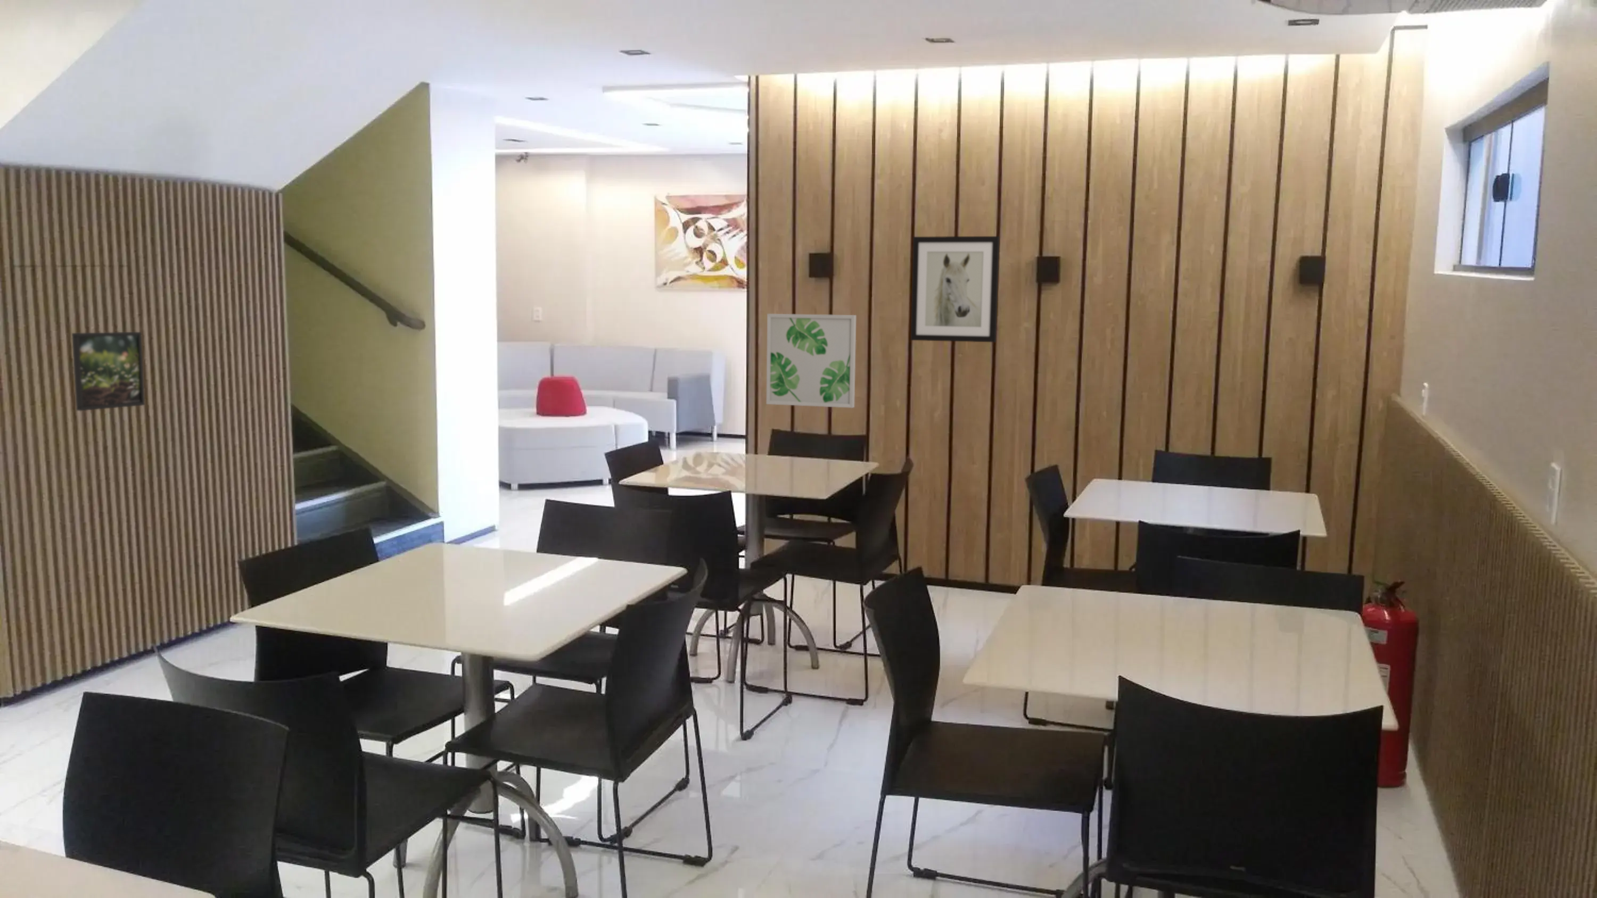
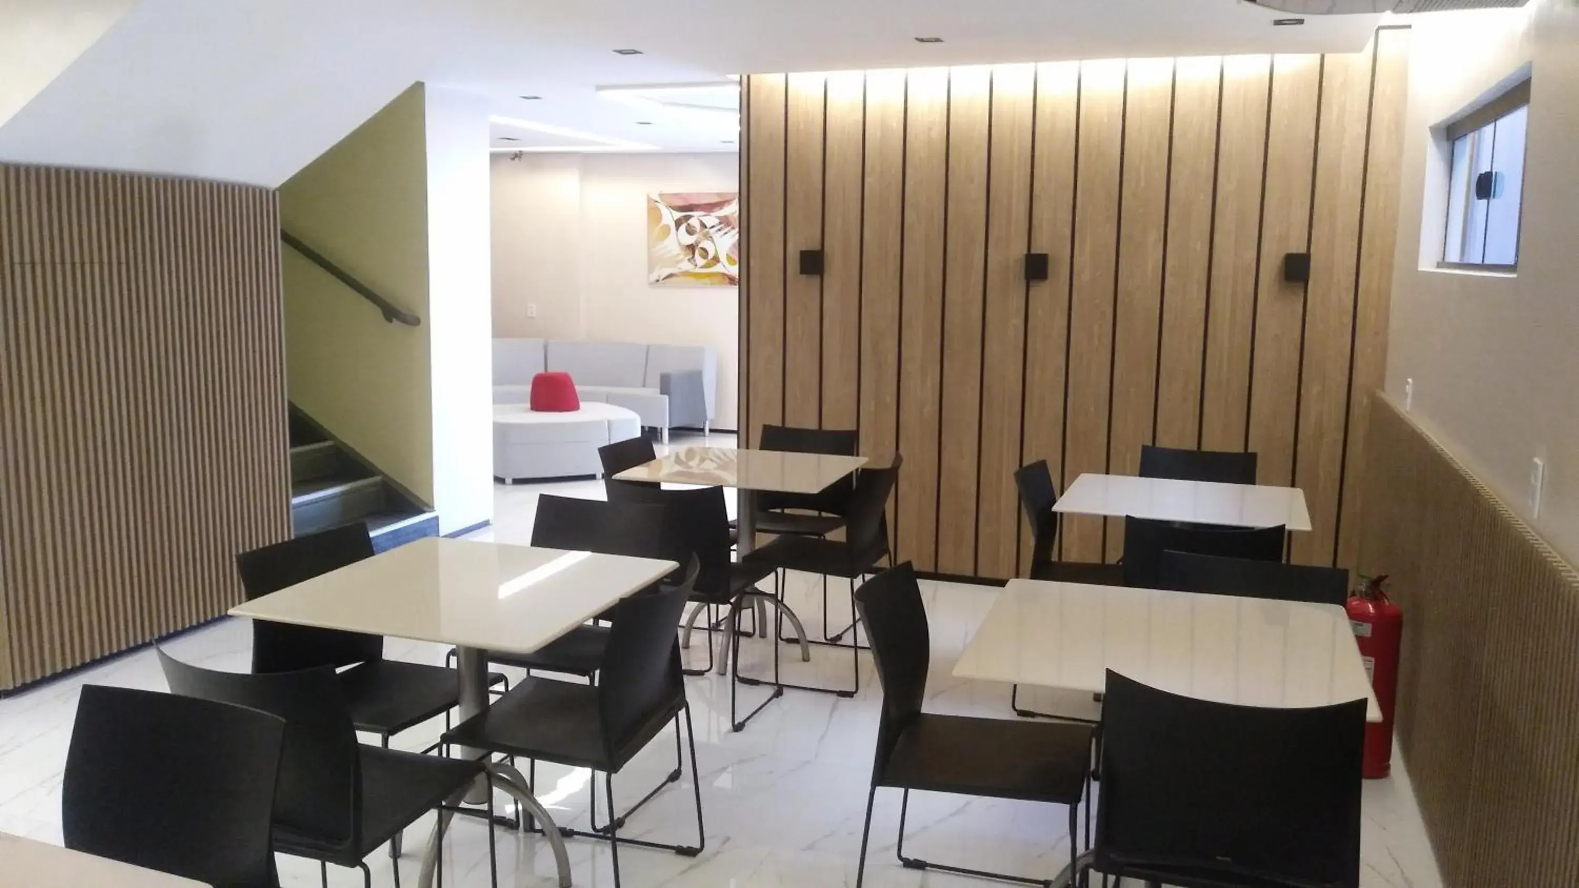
- wall art [766,314,857,409]
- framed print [71,331,145,411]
- wall art [910,236,1000,342]
